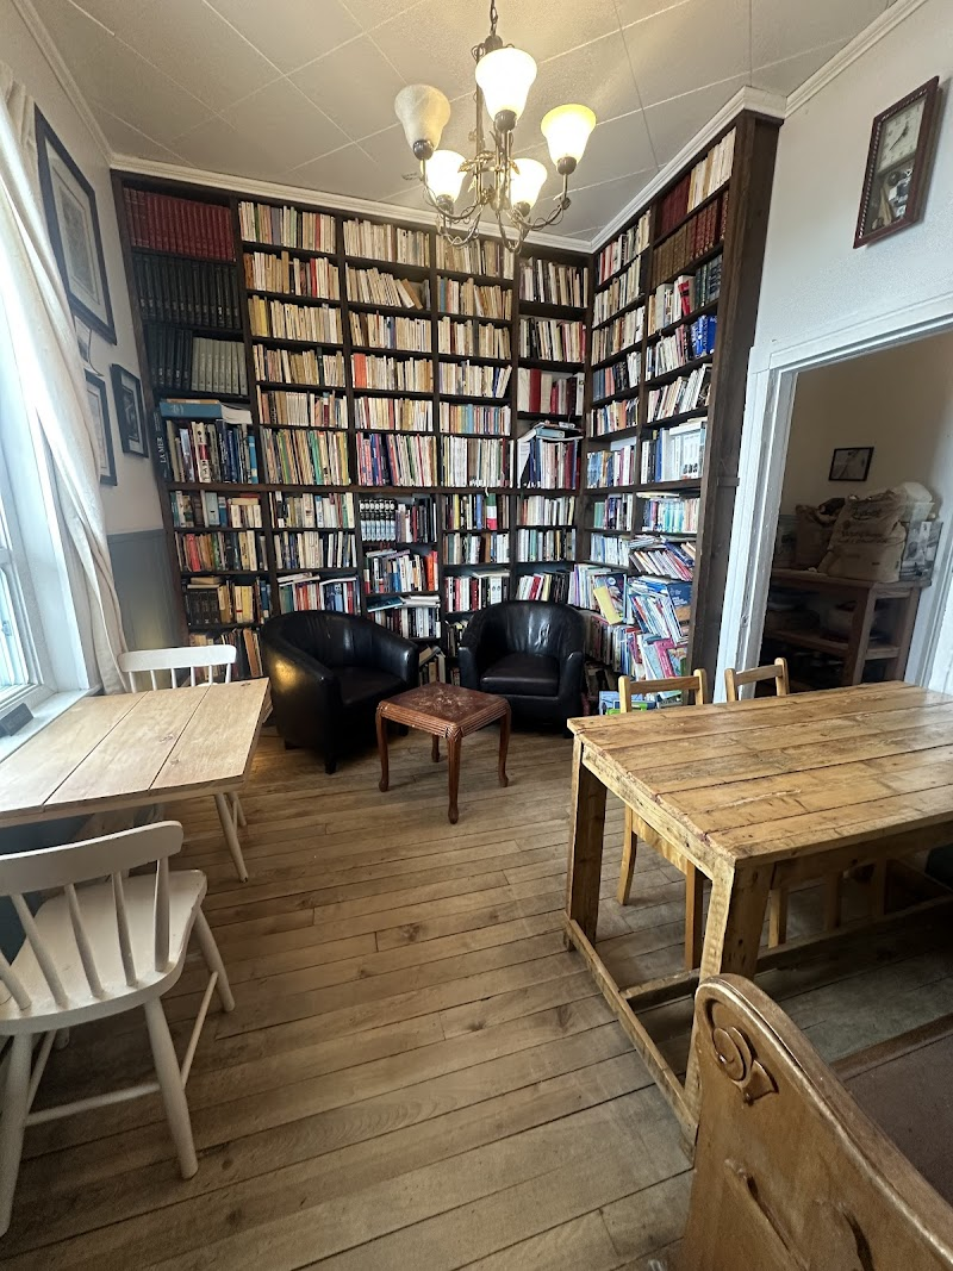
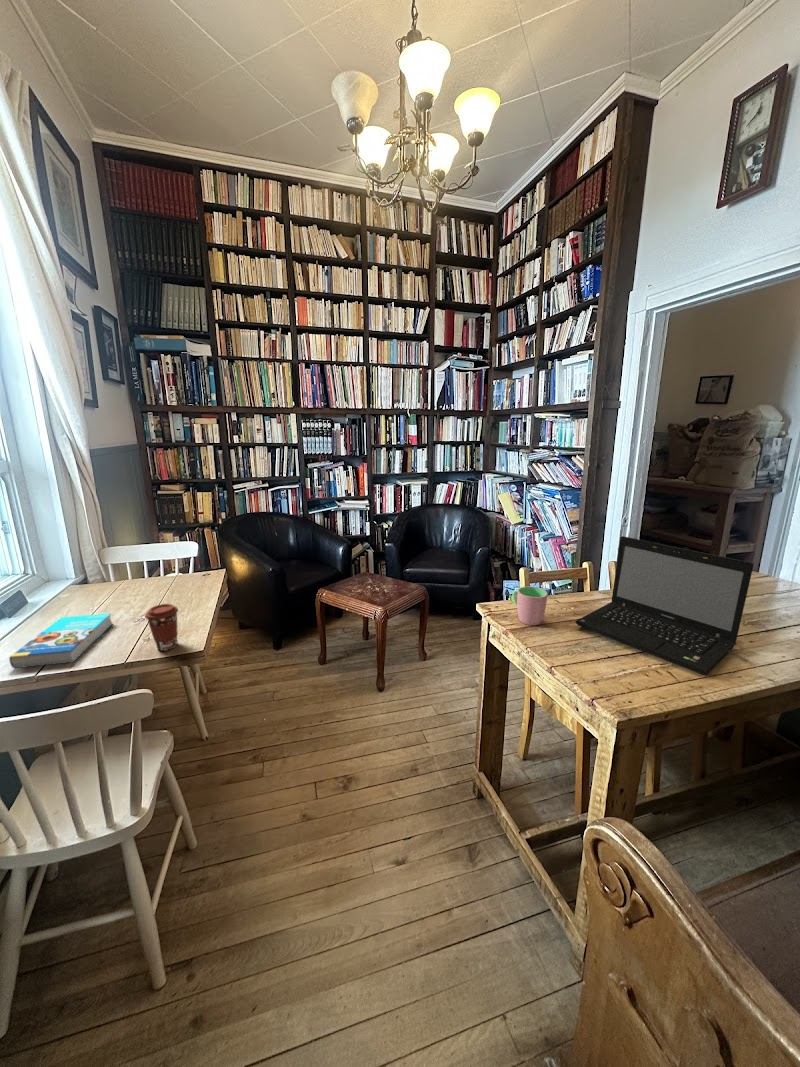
+ book [8,612,114,669]
+ laptop [574,535,755,677]
+ cup [512,585,548,626]
+ coffee cup [144,603,179,652]
